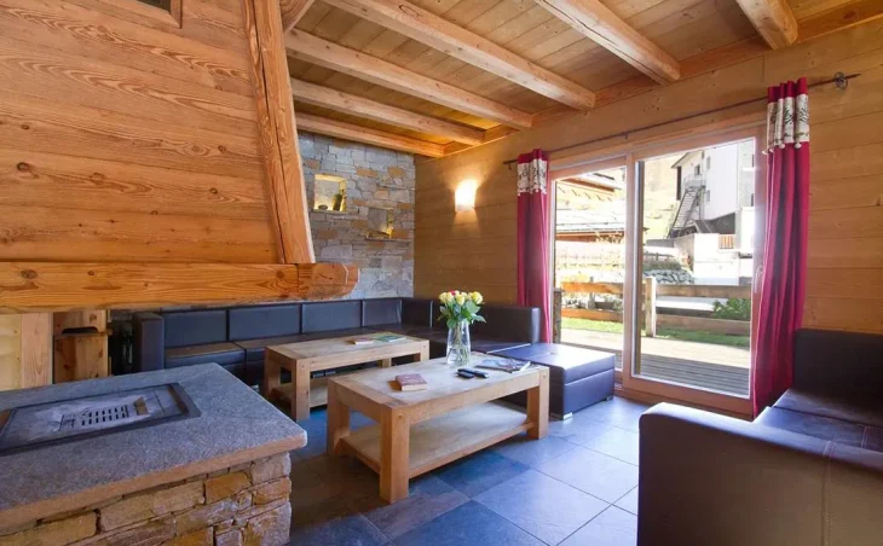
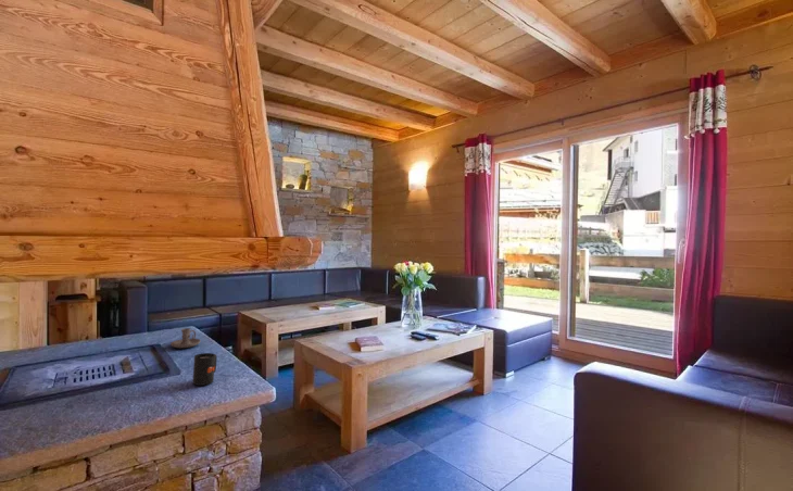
+ mug [192,352,217,387]
+ candle holder [169,327,202,349]
